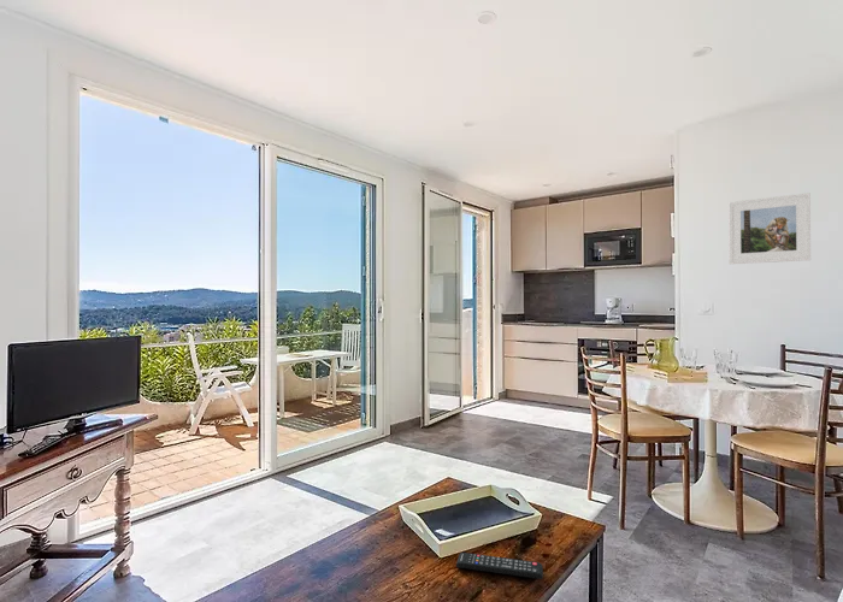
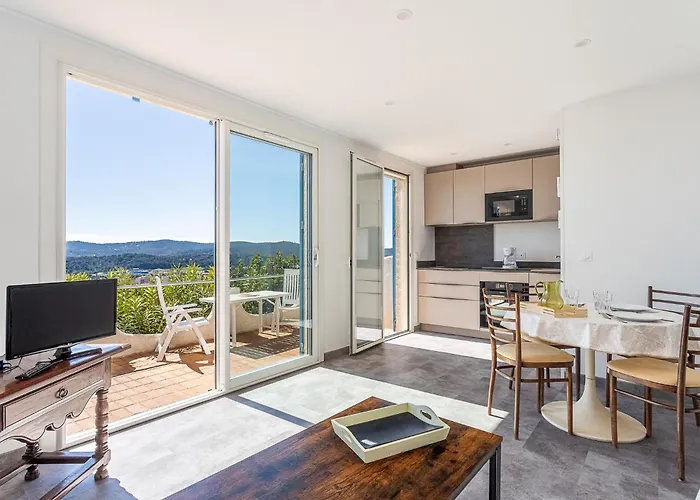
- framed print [727,191,812,265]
- remote control [455,551,544,580]
